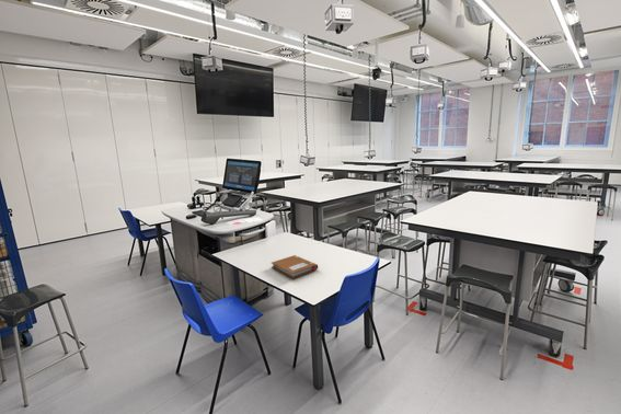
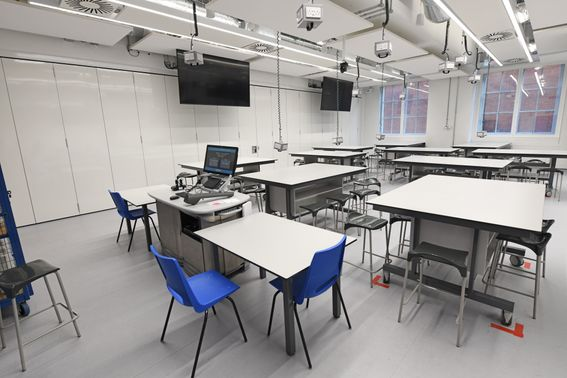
- notebook [271,254,319,279]
